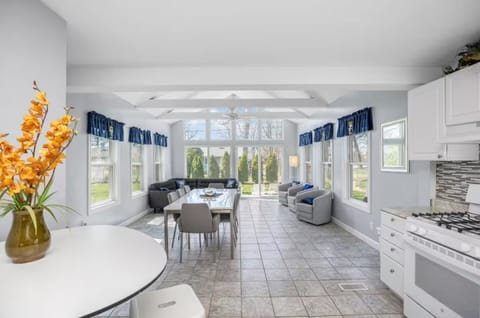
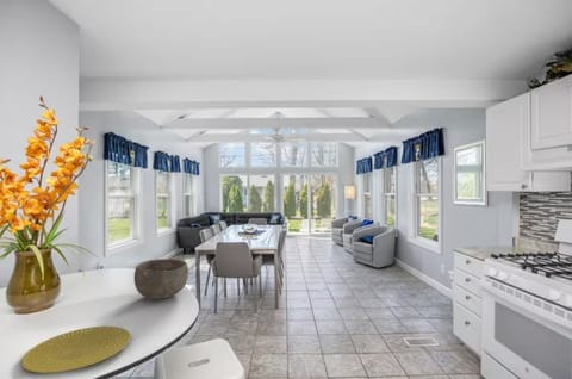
+ bowl [133,257,189,300]
+ plate [20,325,132,374]
